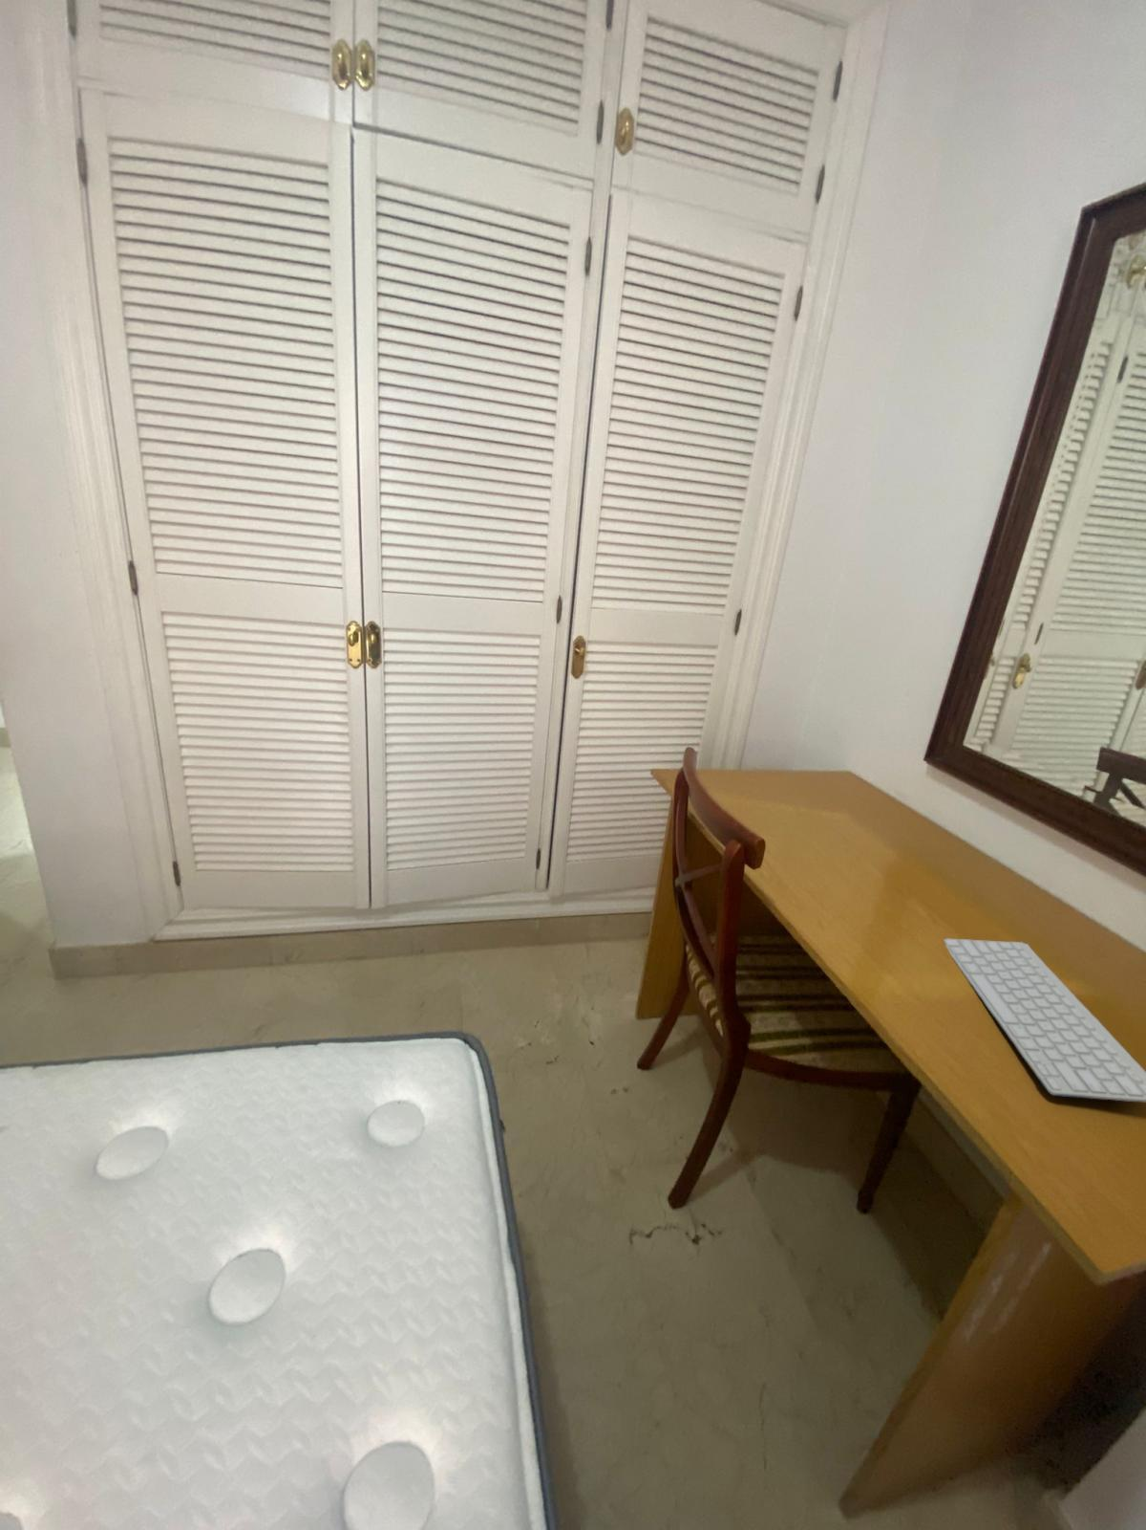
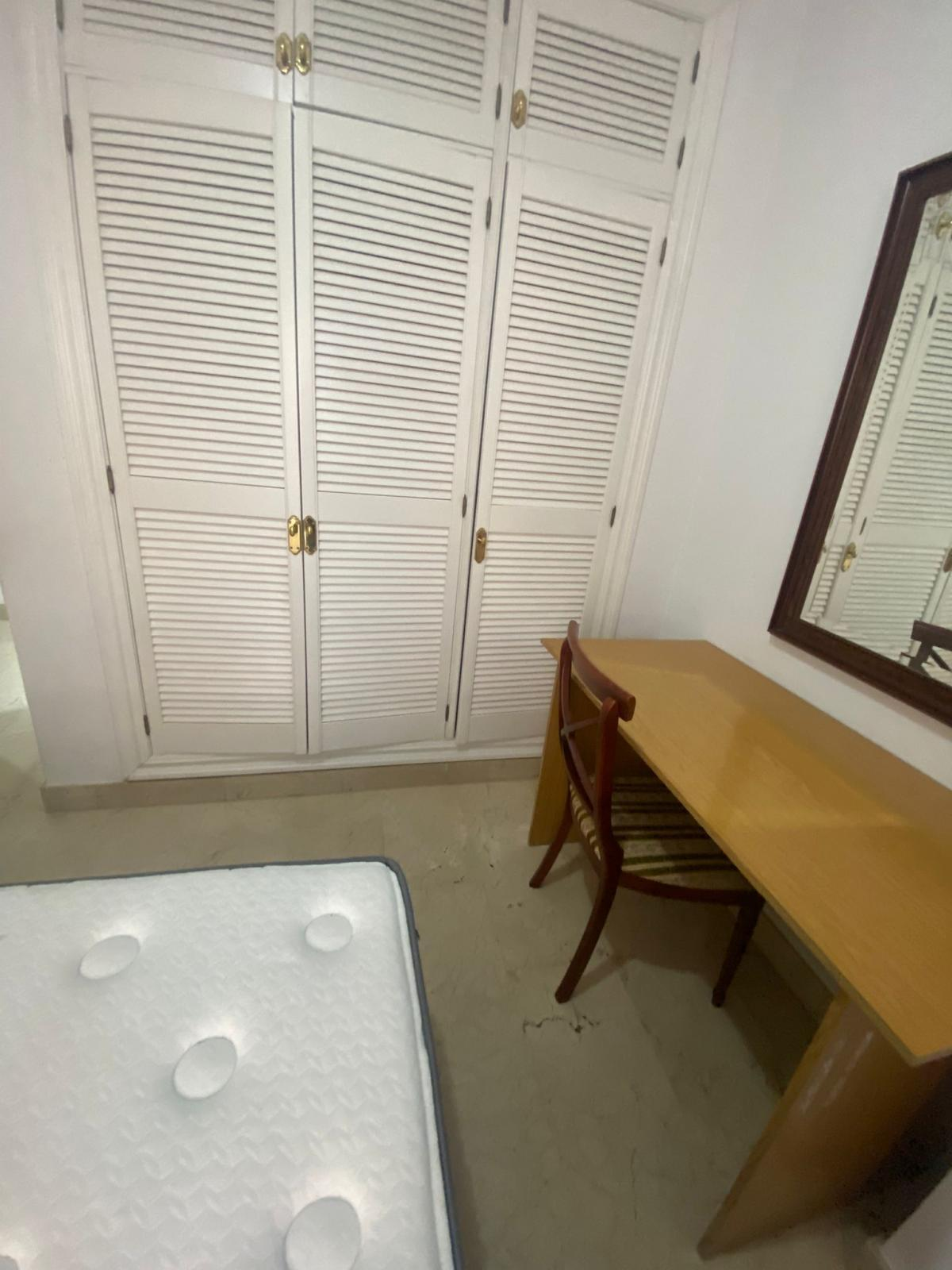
- keyboard [943,937,1146,1104]
